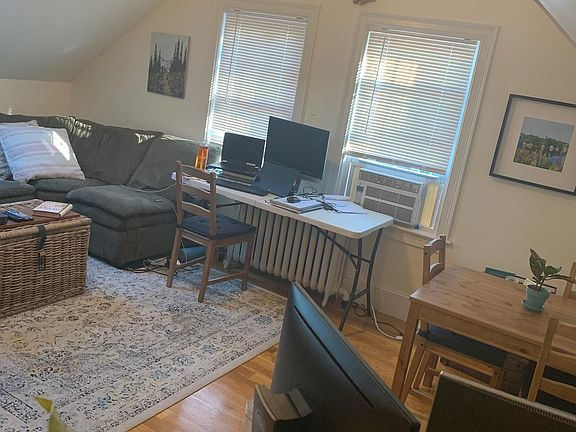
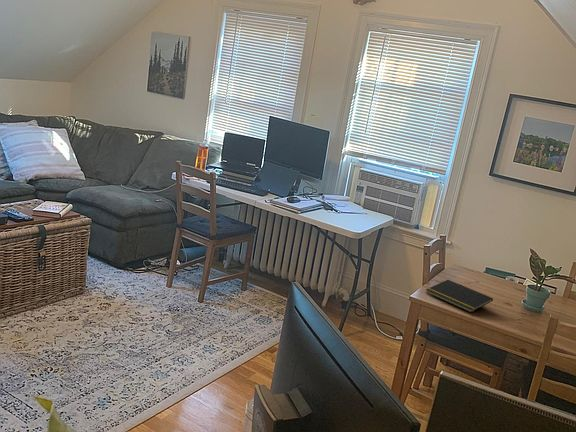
+ notepad [425,279,494,313]
